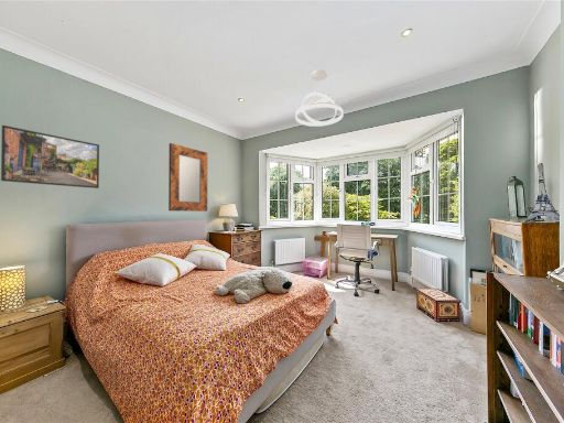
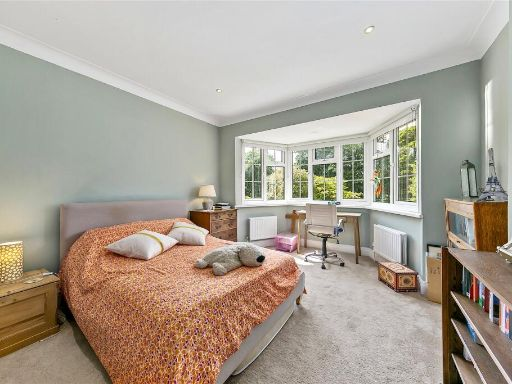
- pendant light [294,68,345,128]
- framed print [0,124,100,189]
- home mirror [167,142,208,213]
